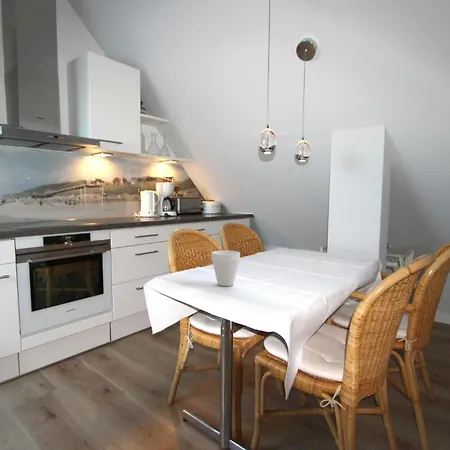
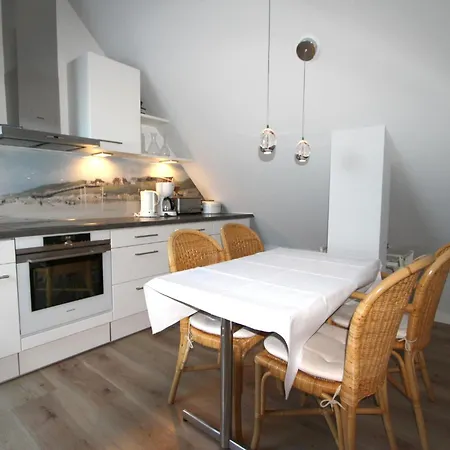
- cup [210,249,241,287]
